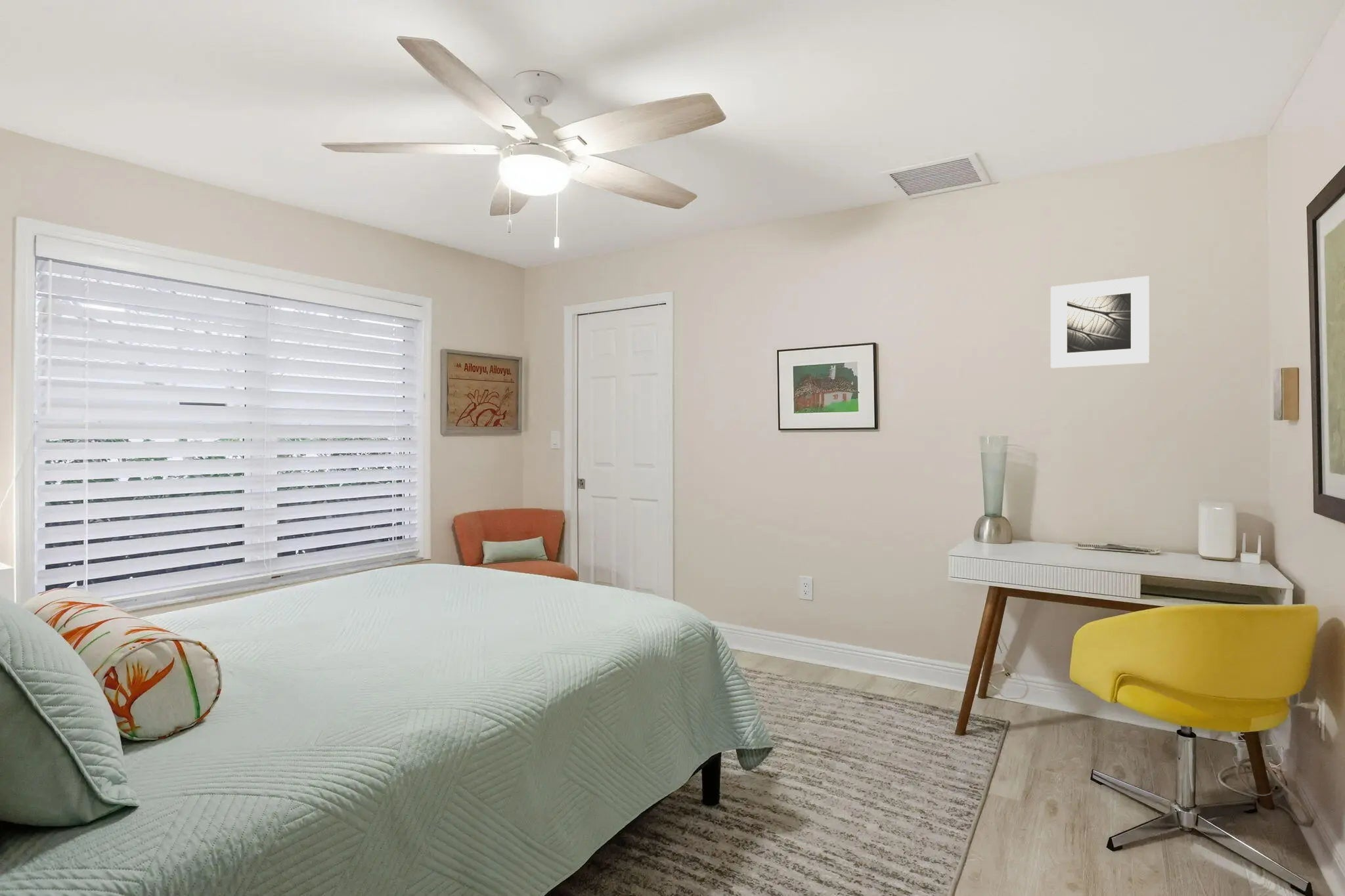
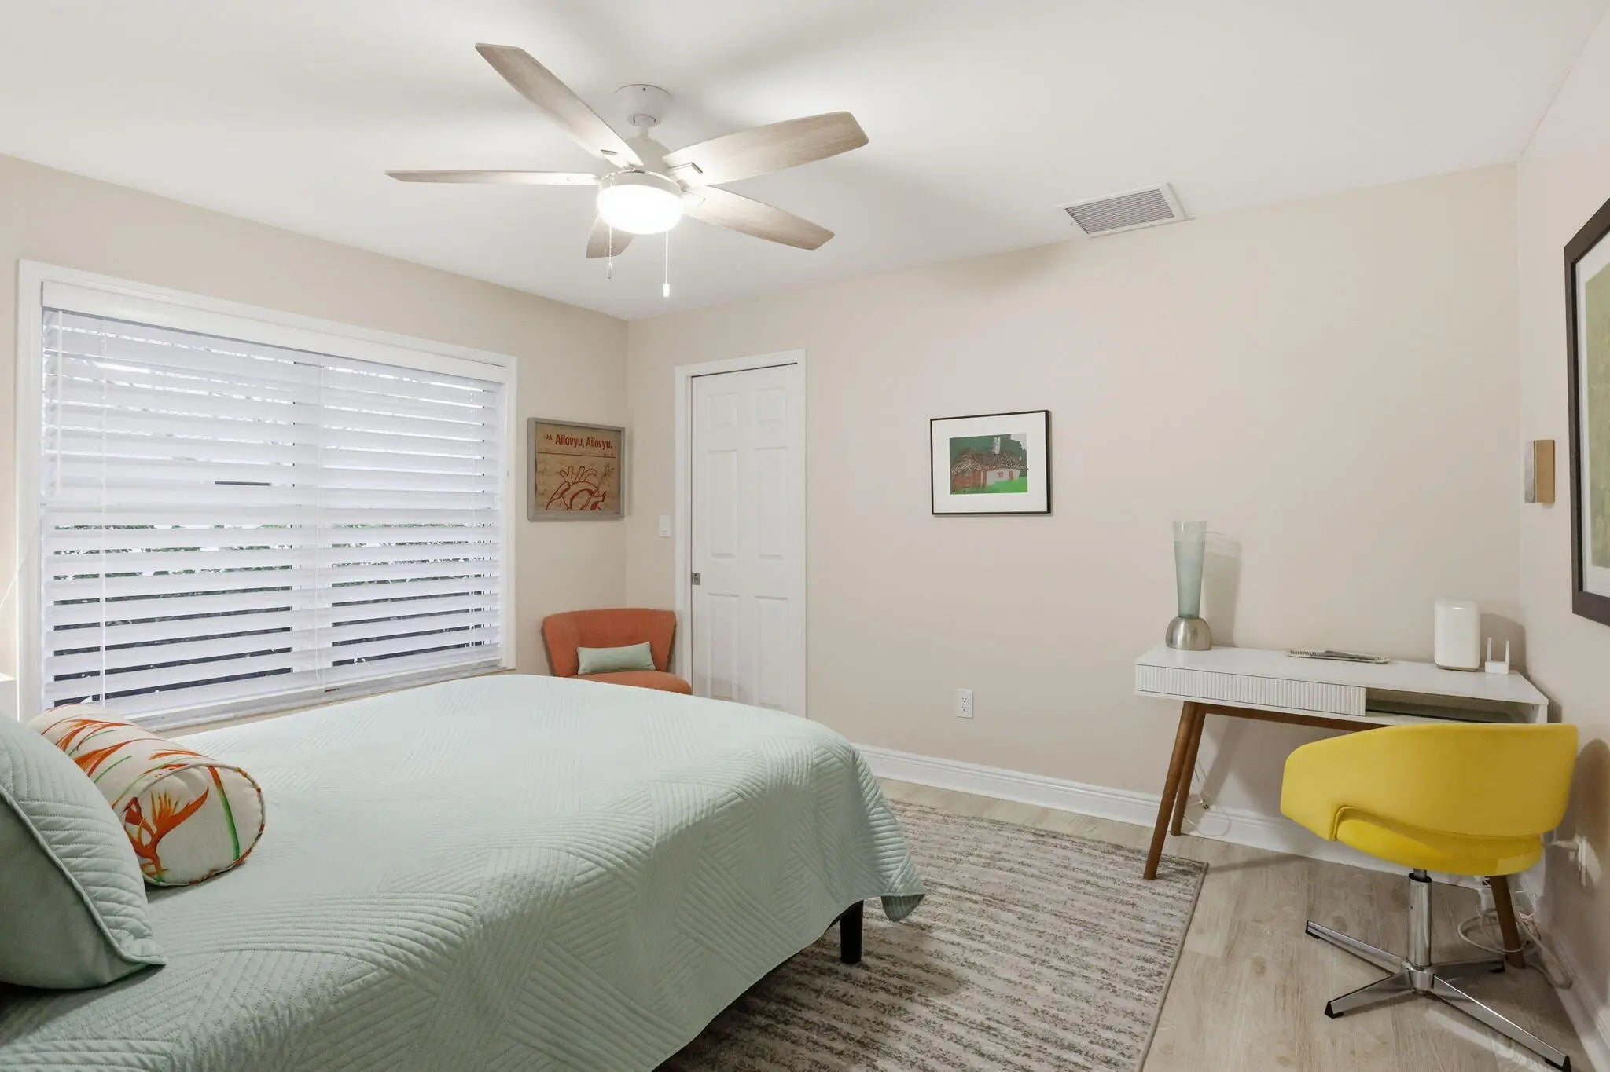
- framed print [1050,275,1149,369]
